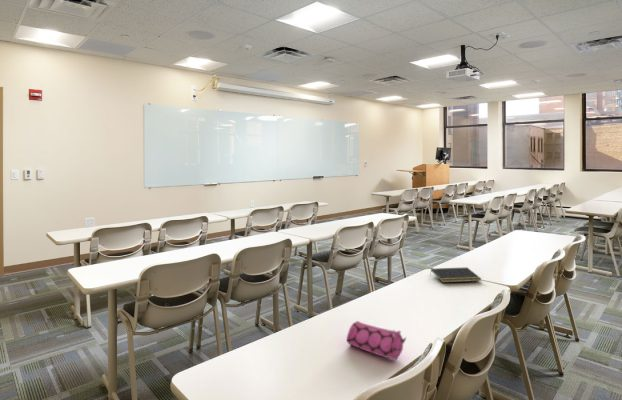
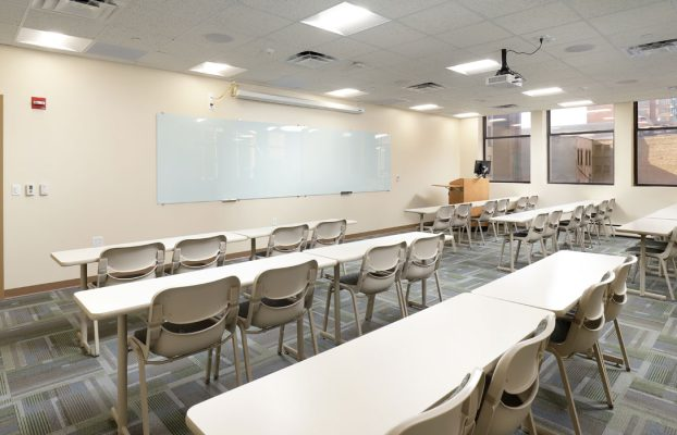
- pencil case [346,320,407,361]
- notepad [429,266,482,284]
